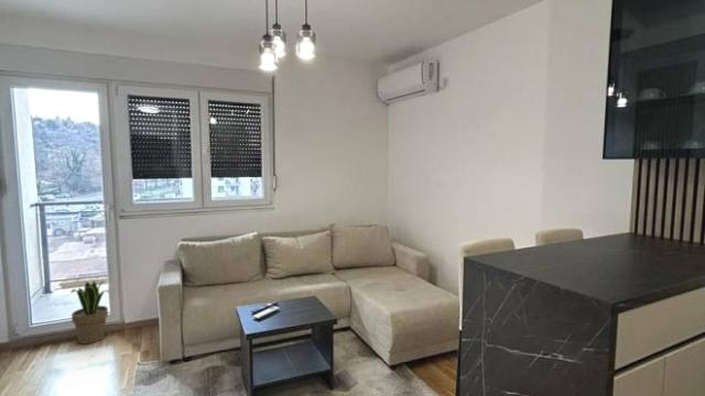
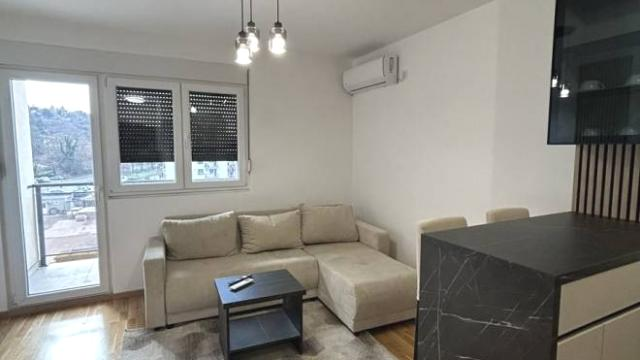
- potted plant [69,279,111,345]
